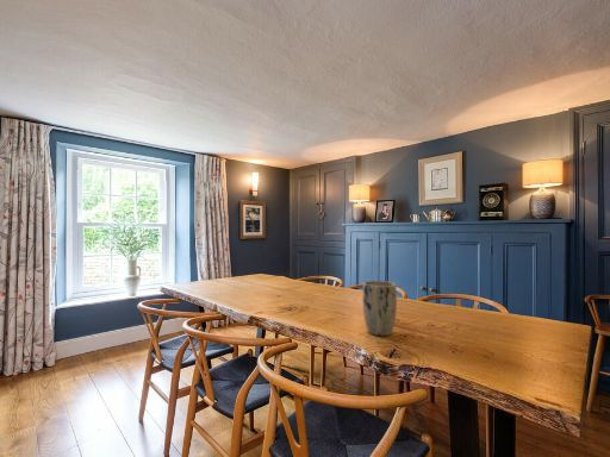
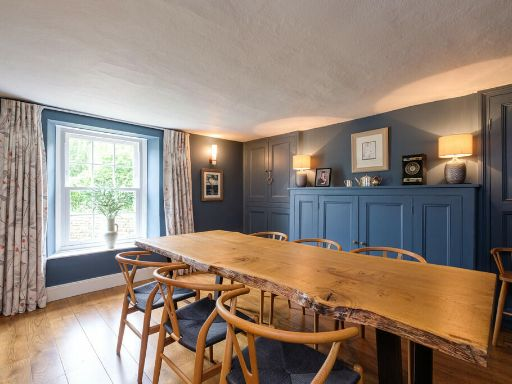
- plant pot [362,280,398,337]
